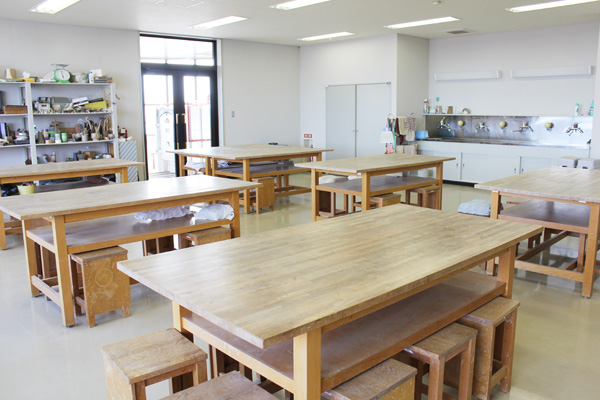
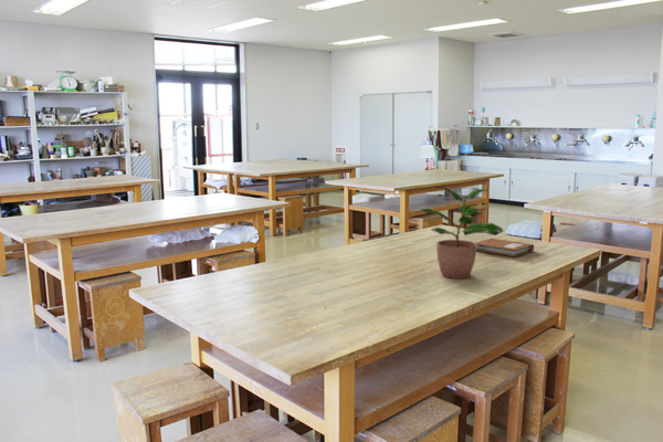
+ notebook [474,238,535,257]
+ potted plant [419,185,504,280]
